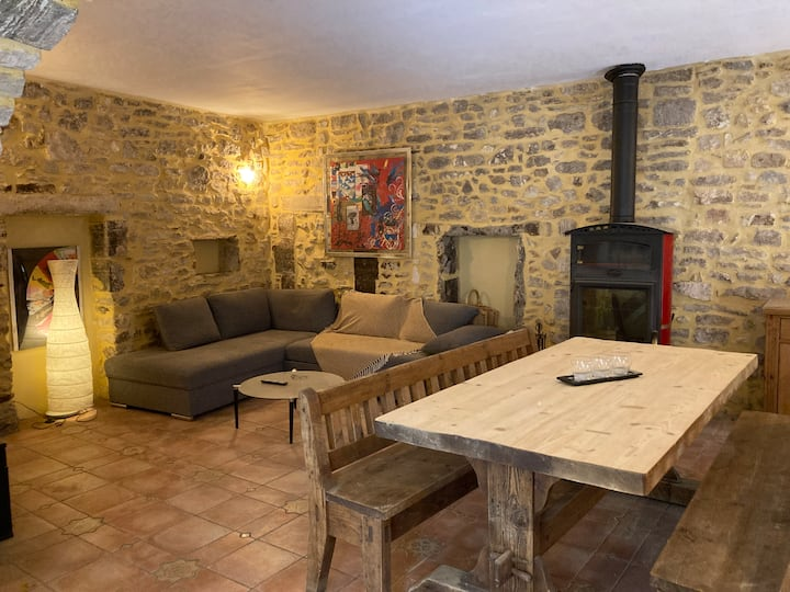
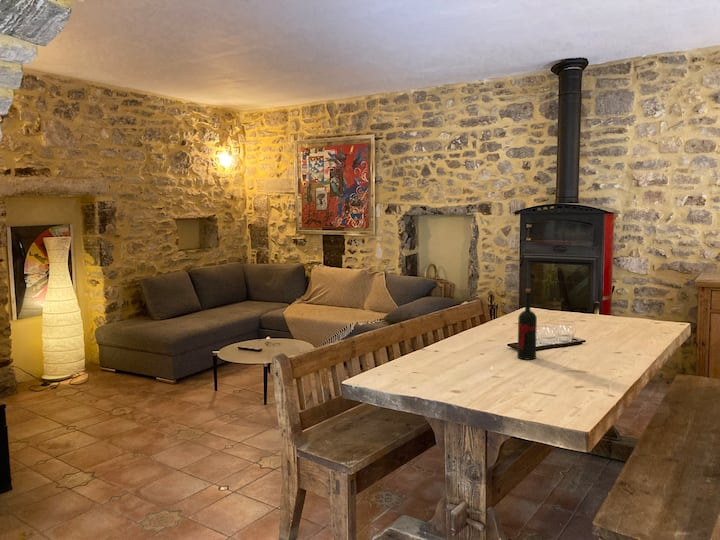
+ wine bottle [516,288,538,361]
